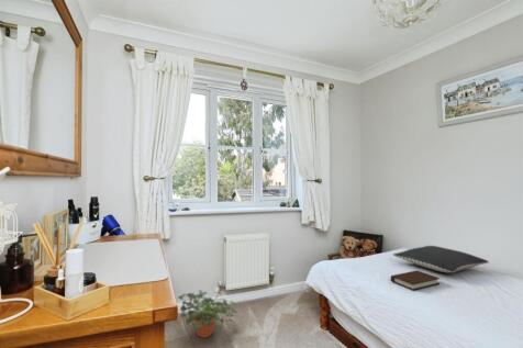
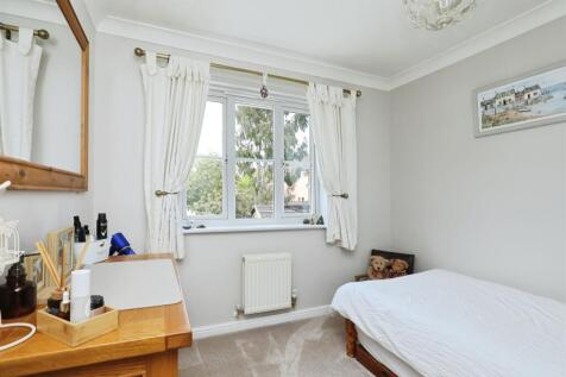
- potted plant [177,289,238,339]
- book [390,269,441,292]
- pillow [392,245,490,273]
